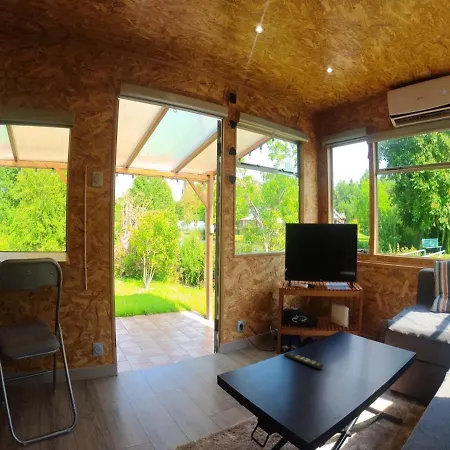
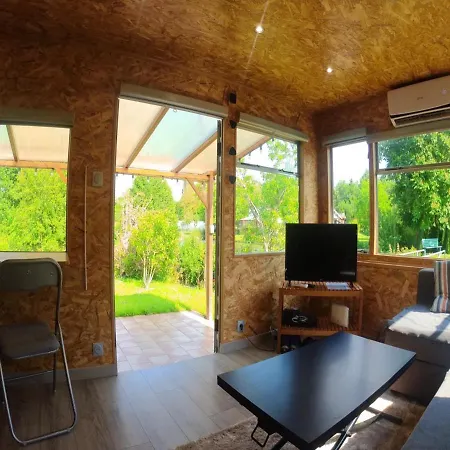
- remote control [283,351,324,370]
